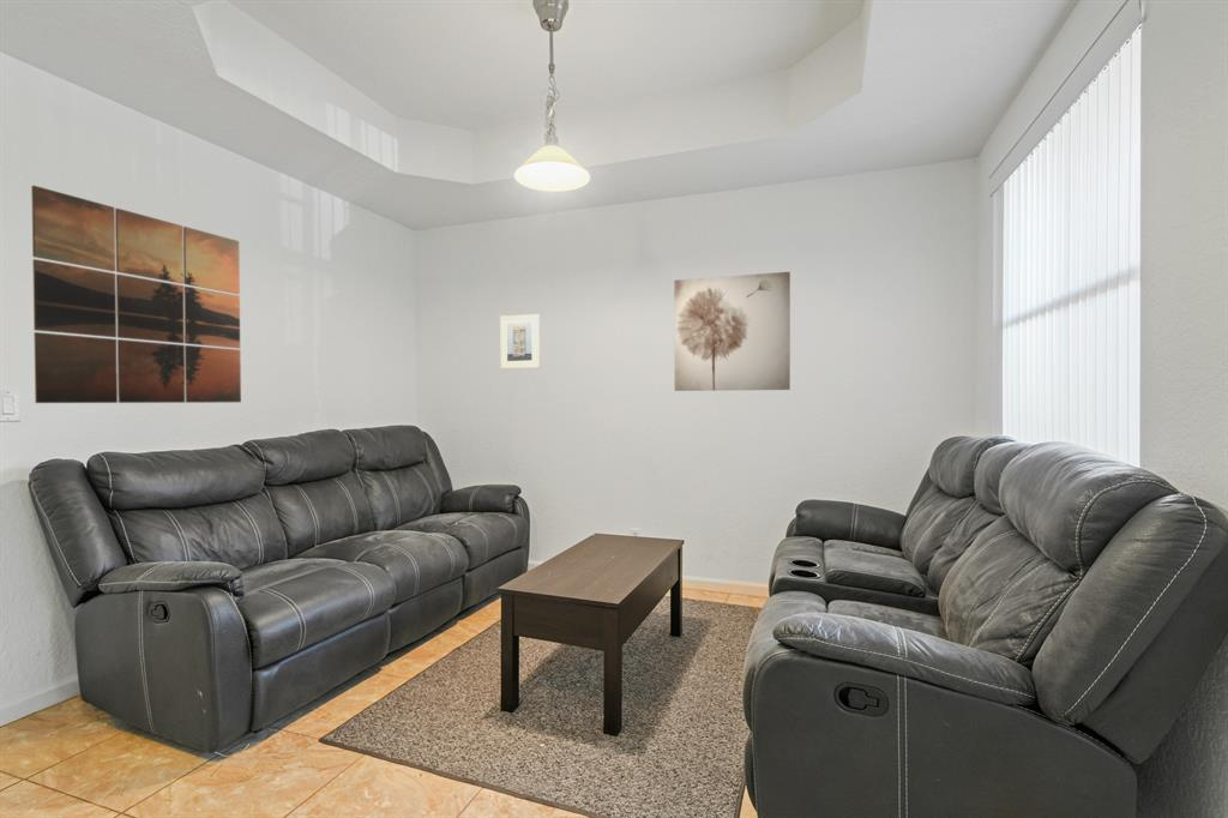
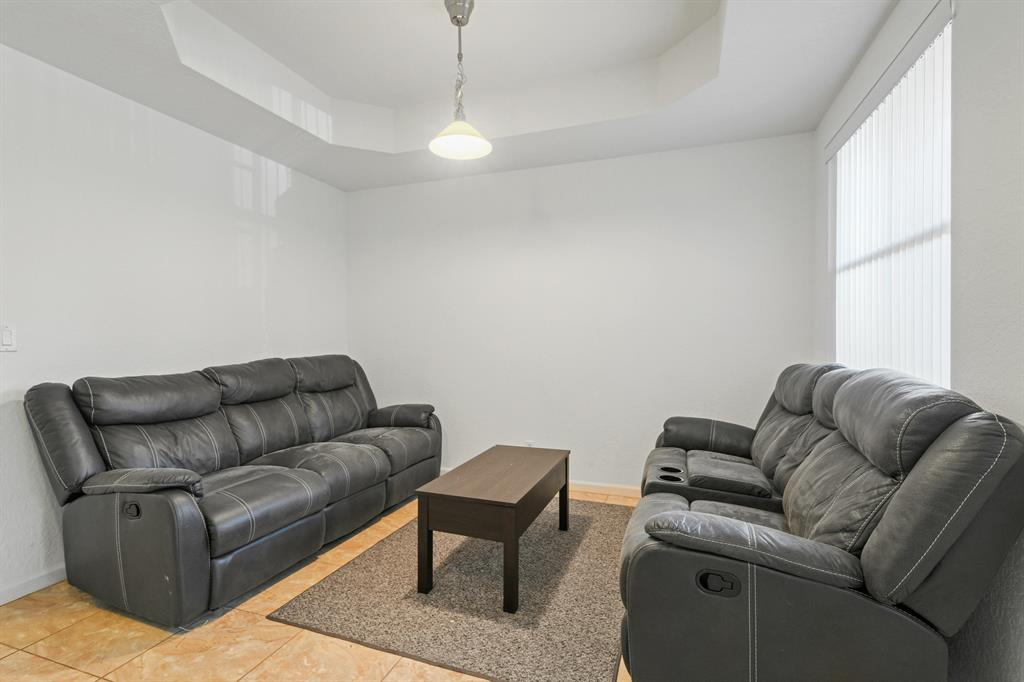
- wall art [673,271,791,392]
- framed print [499,313,541,371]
- wall art [30,185,242,404]
